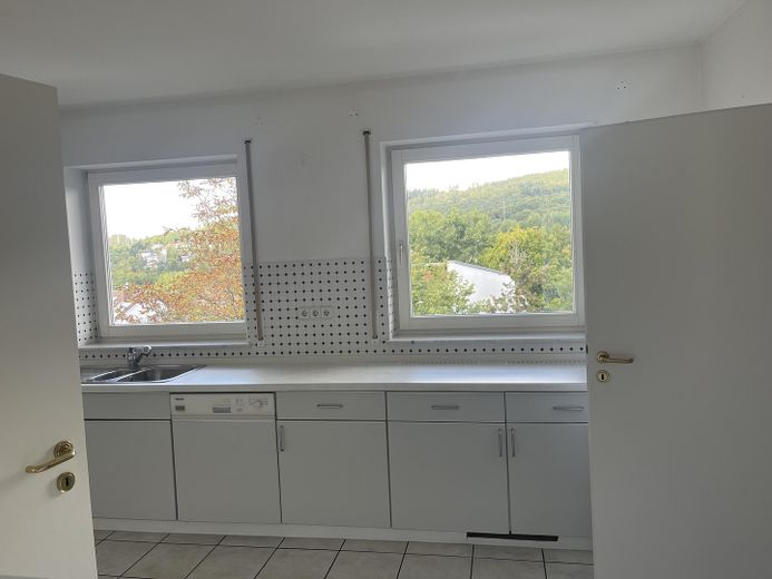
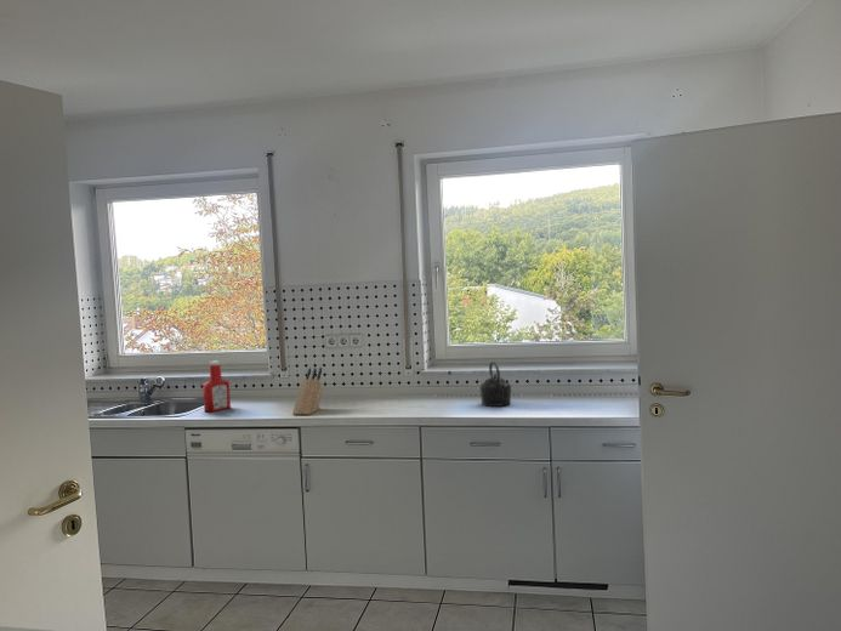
+ kettle [479,360,512,408]
+ knife block [291,366,324,416]
+ soap bottle [201,360,232,413]
